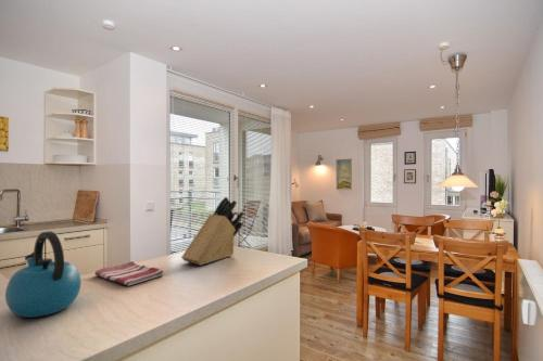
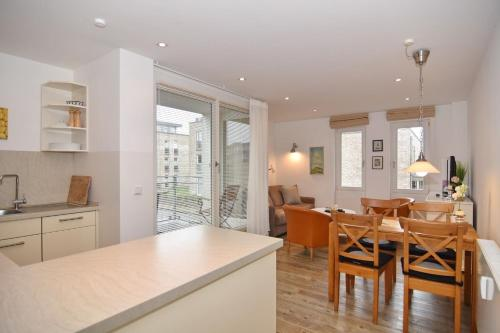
- dish towel [93,260,164,286]
- knife block [180,196,244,267]
- kettle [4,230,83,319]
